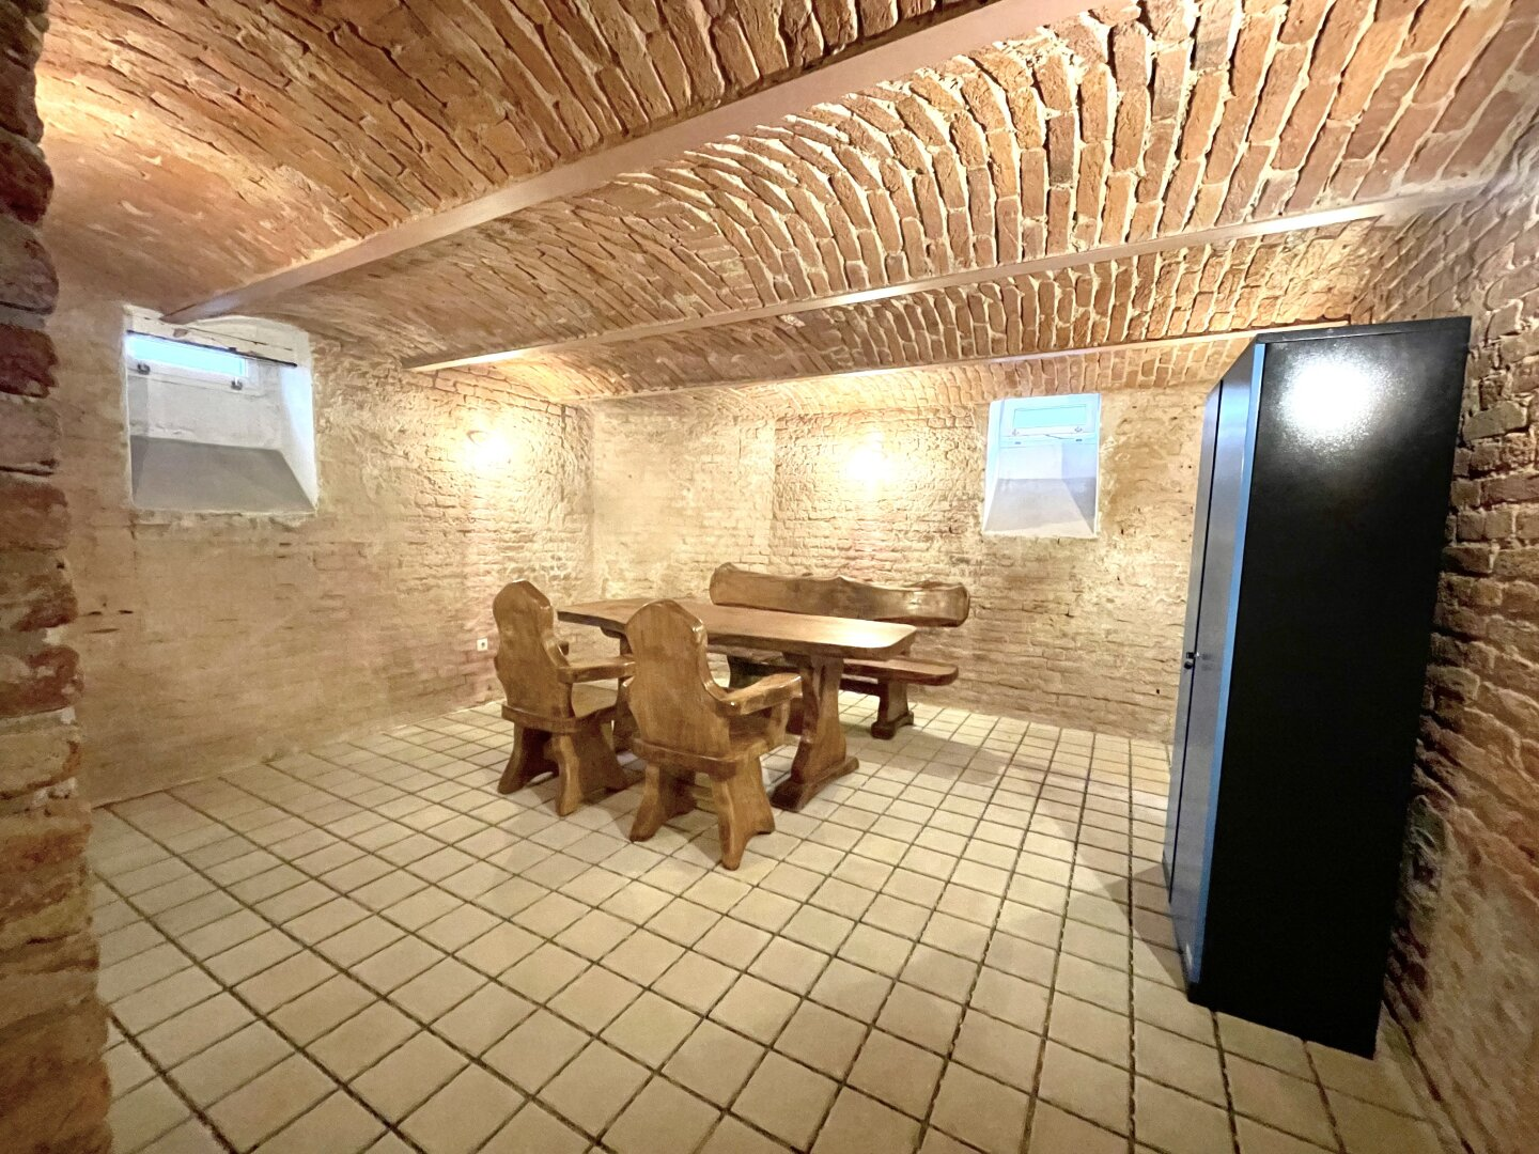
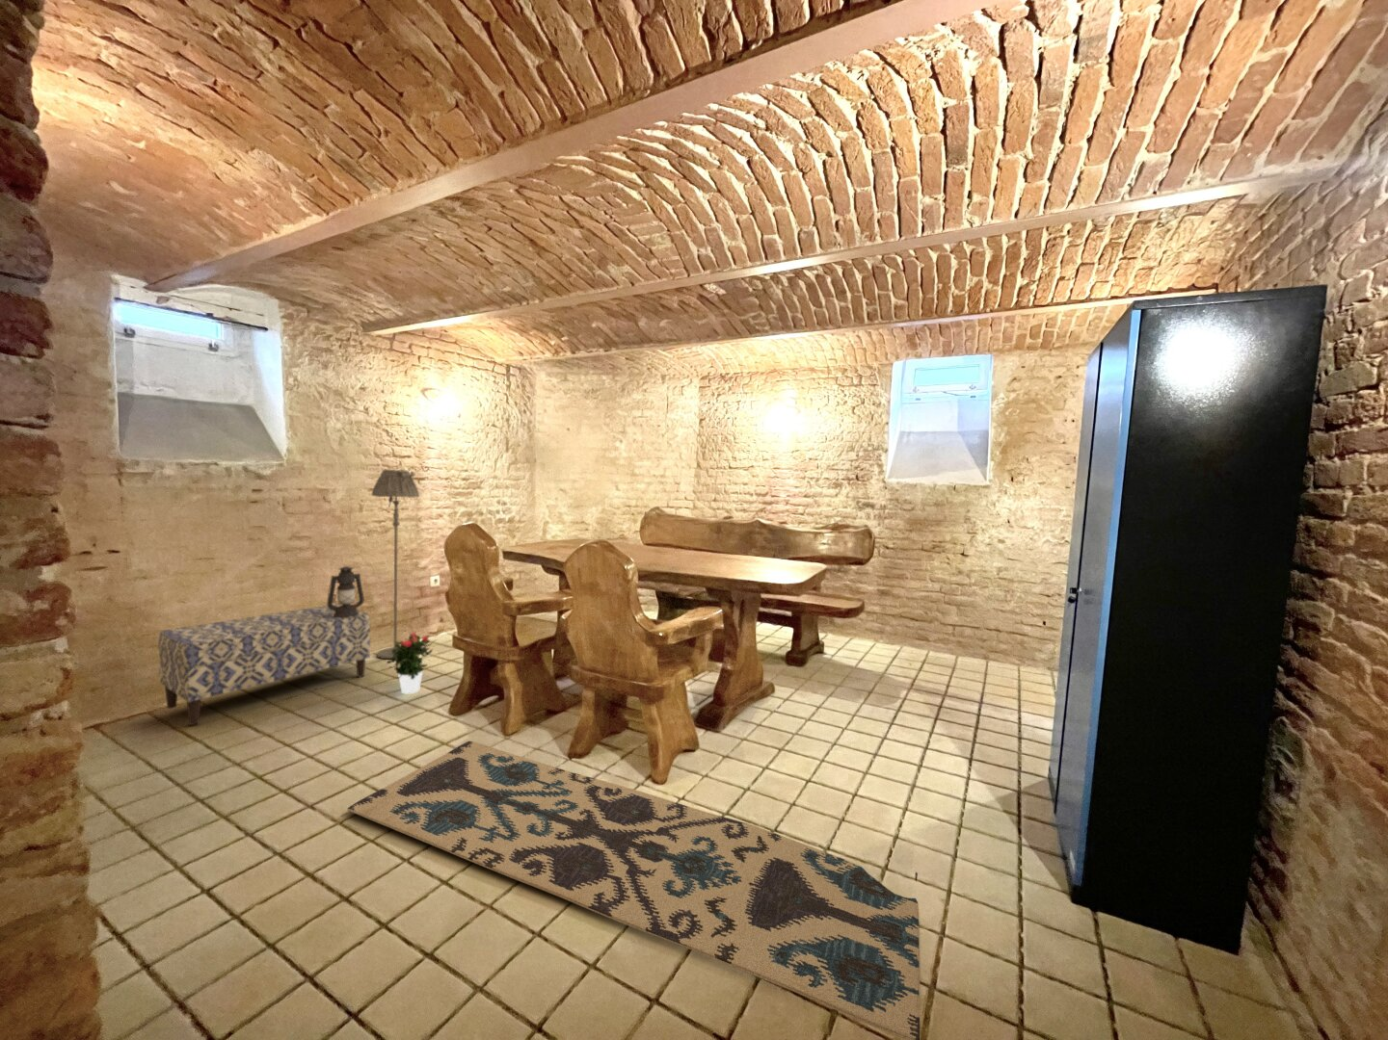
+ lantern [326,565,365,617]
+ floor lamp [370,469,421,660]
+ bench [157,604,372,726]
+ potted flower [386,631,438,695]
+ rug [346,741,921,1040]
